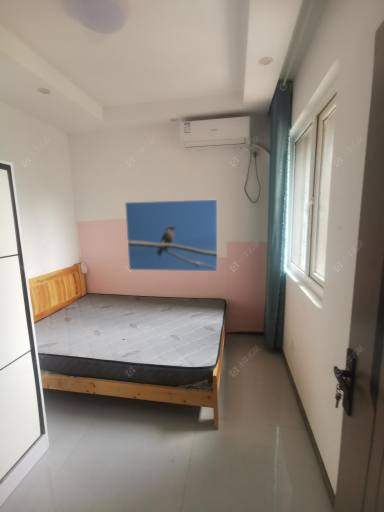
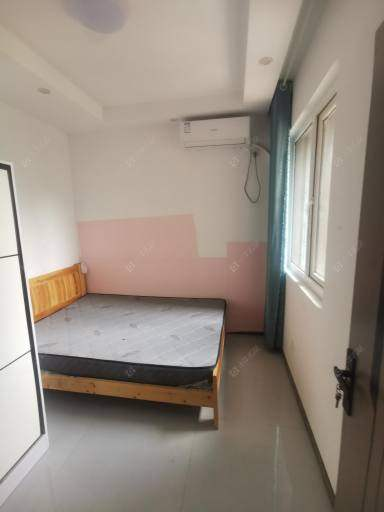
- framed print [124,198,219,272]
